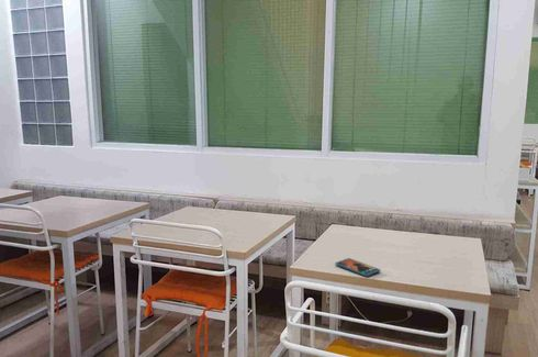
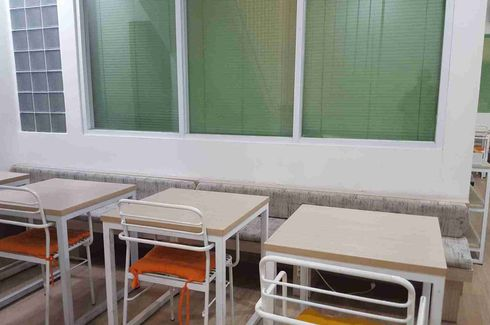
- smartphone [334,257,382,278]
